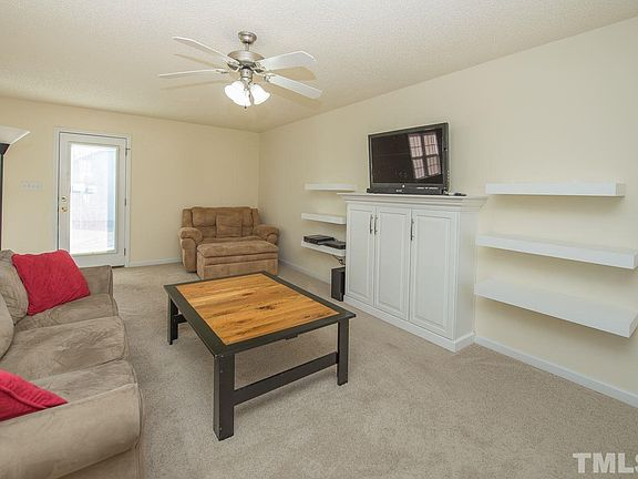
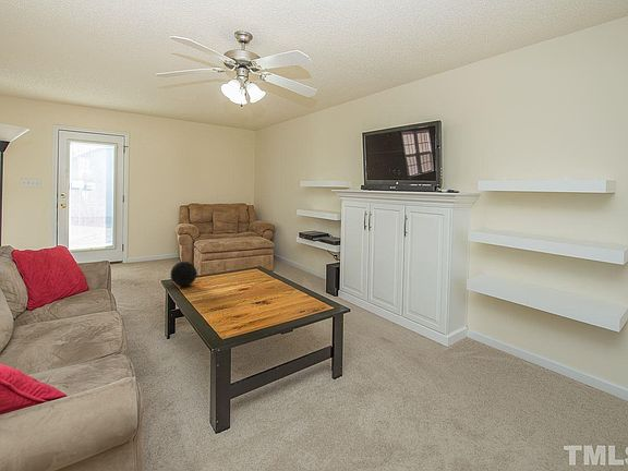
+ decorative orb [169,261,198,287]
